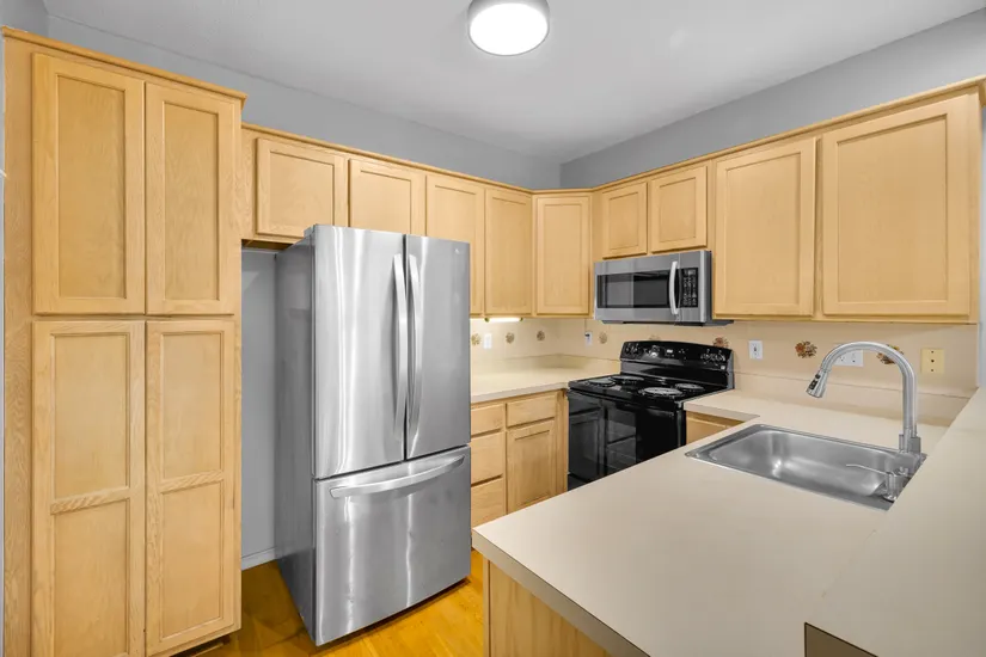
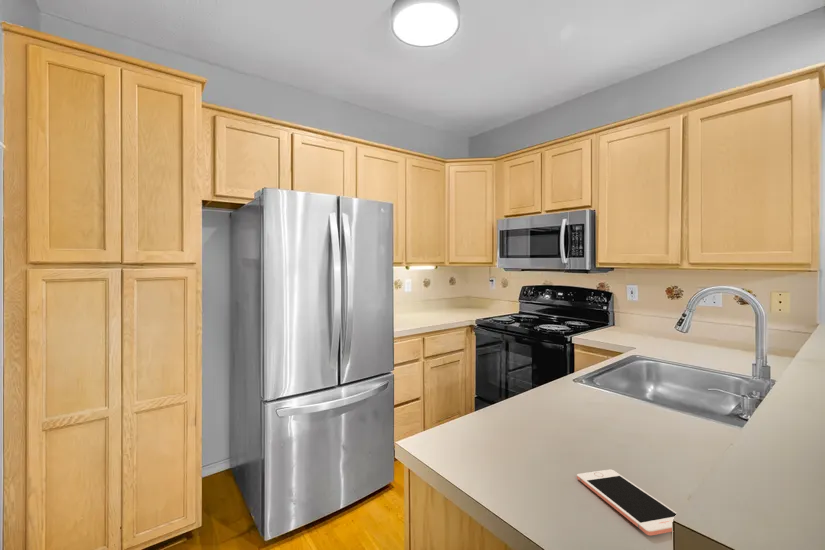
+ cell phone [576,469,677,537]
